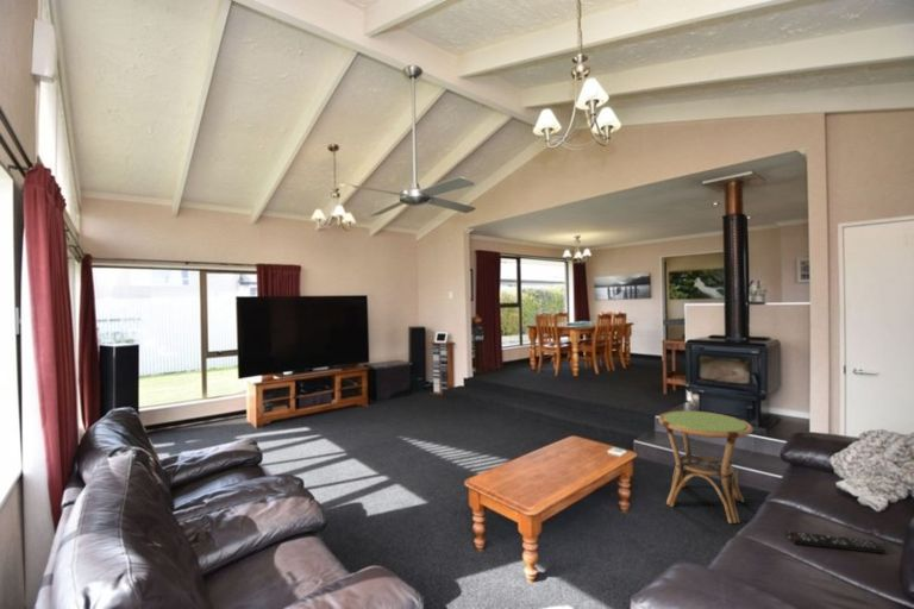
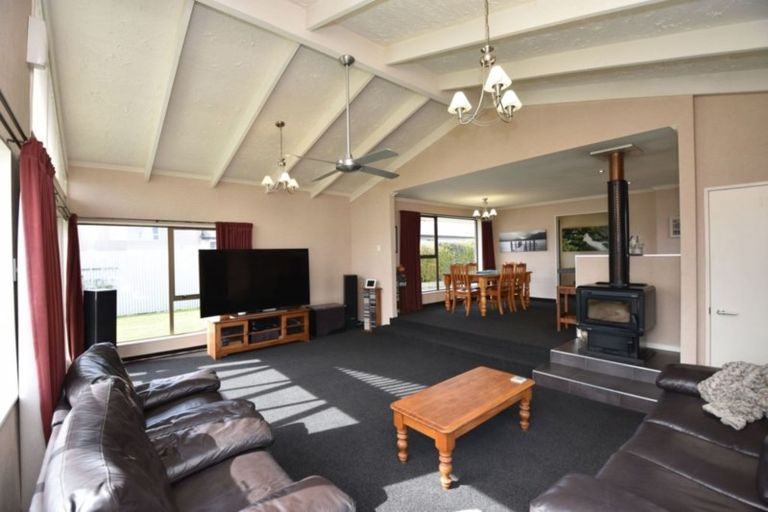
- remote control [784,529,887,555]
- side table [658,409,755,525]
